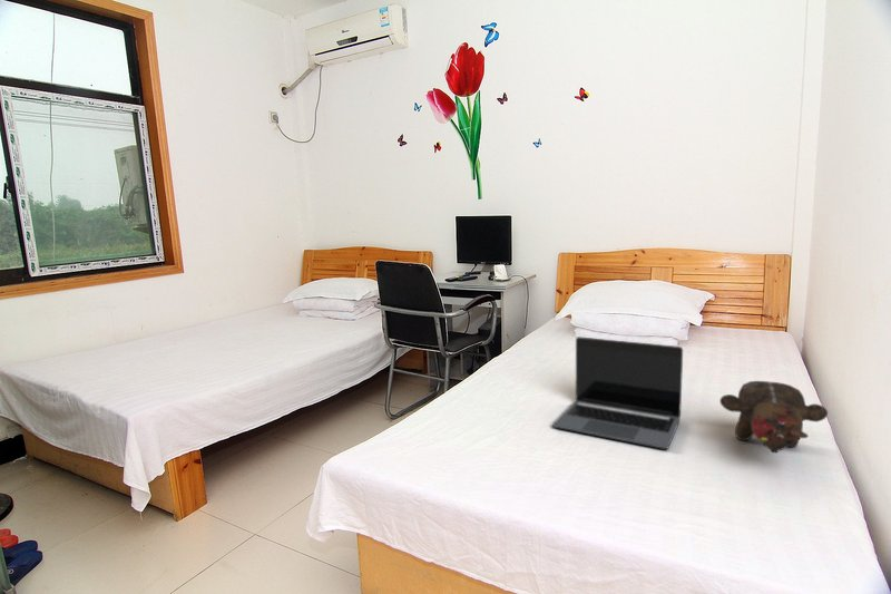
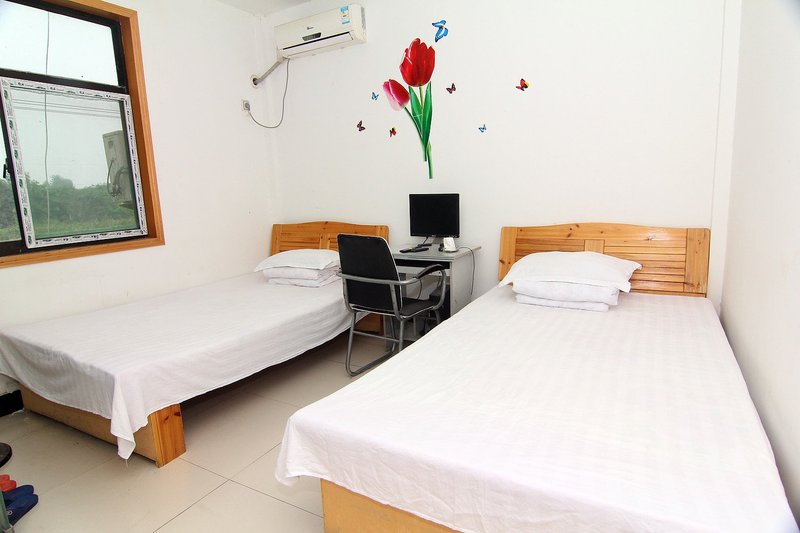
- laptop [551,335,684,450]
- teddy bear [718,380,829,454]
